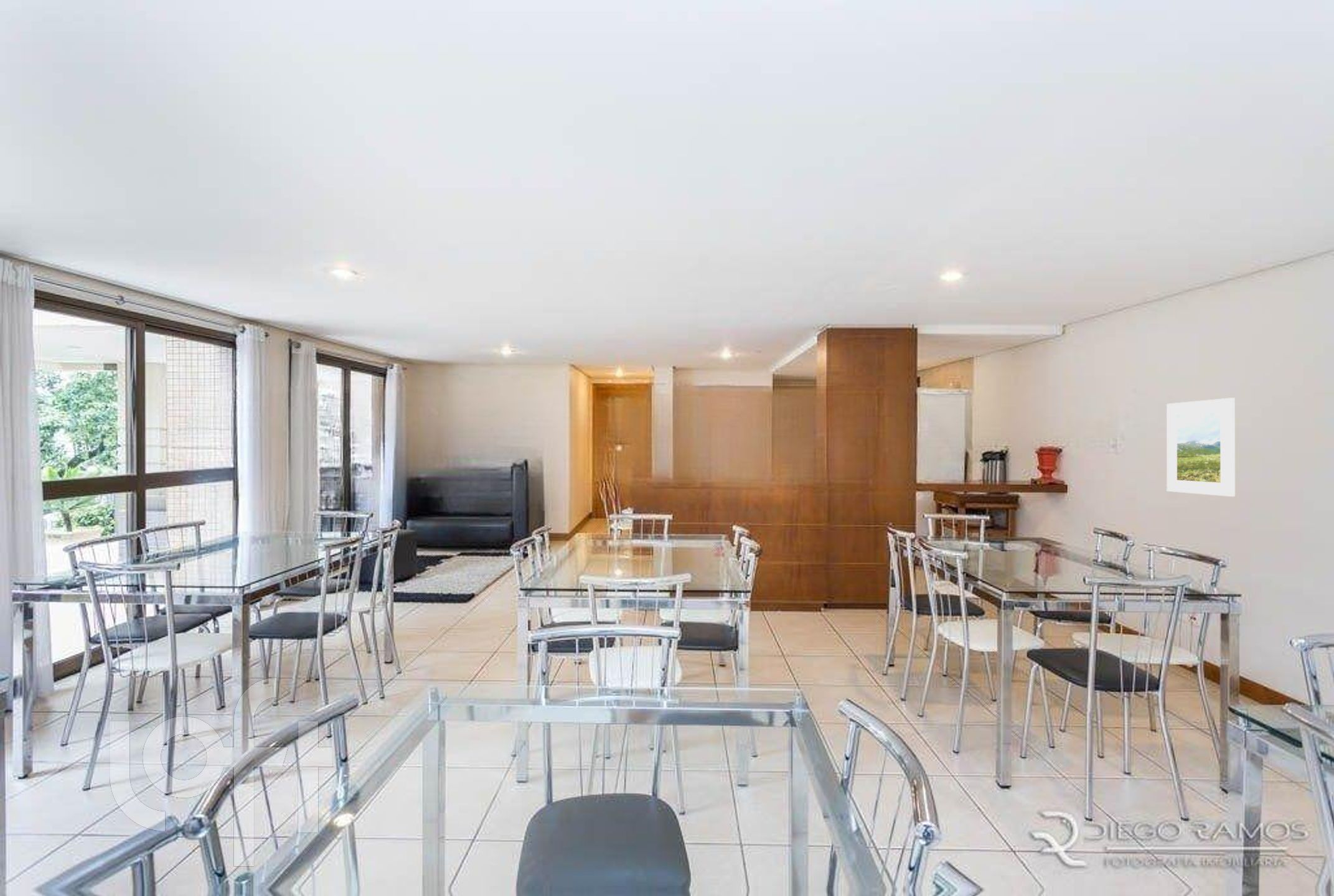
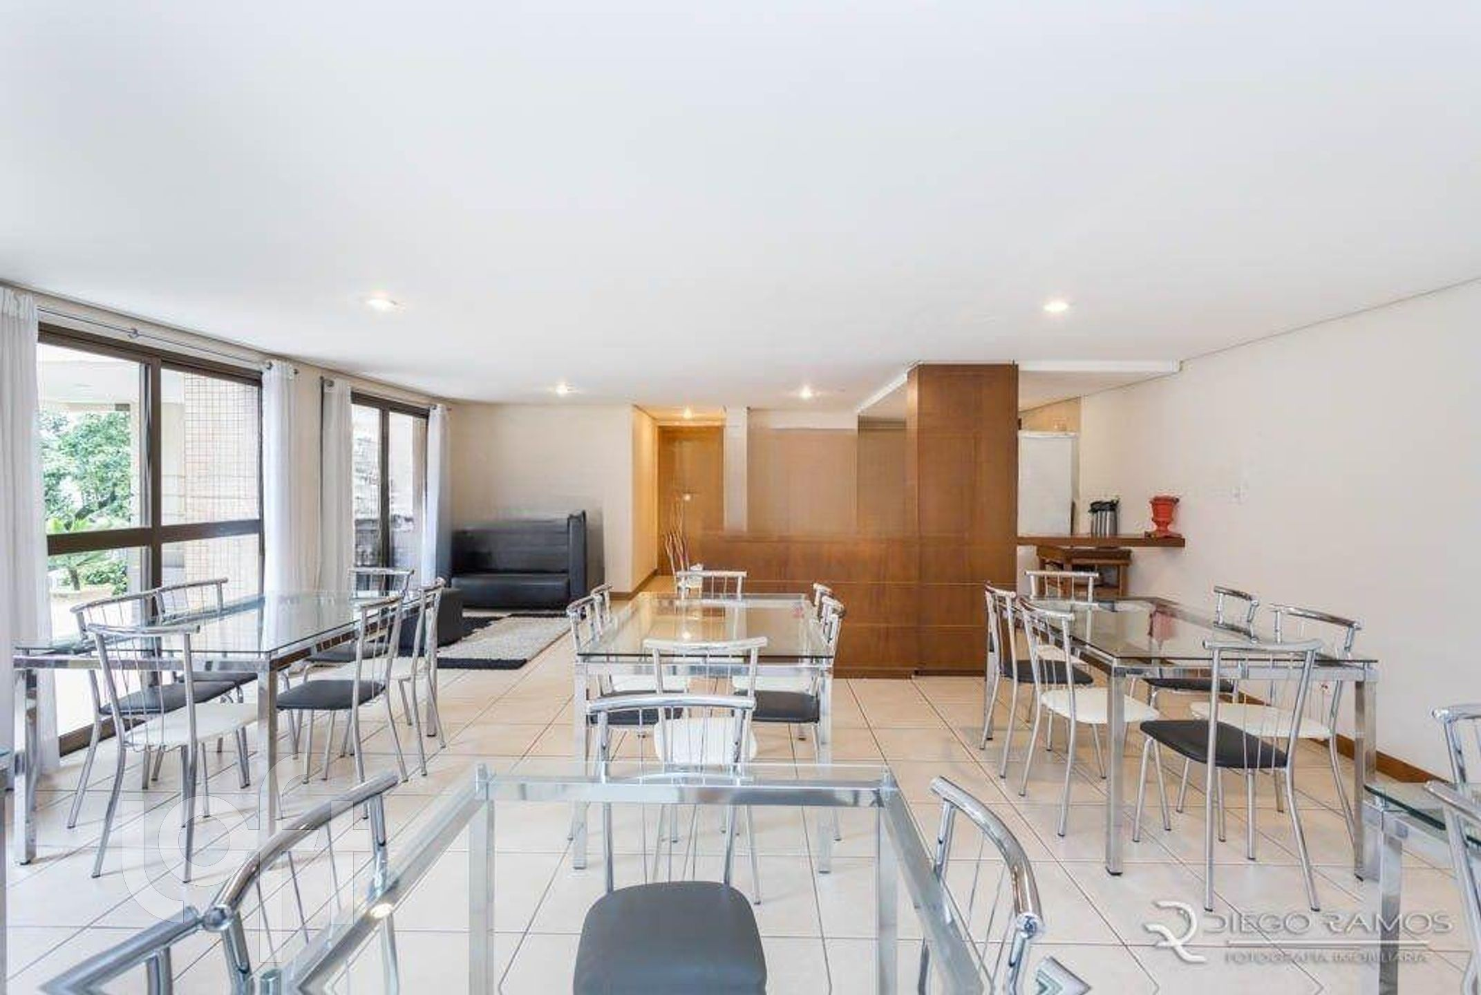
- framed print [1166,397,1236,497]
